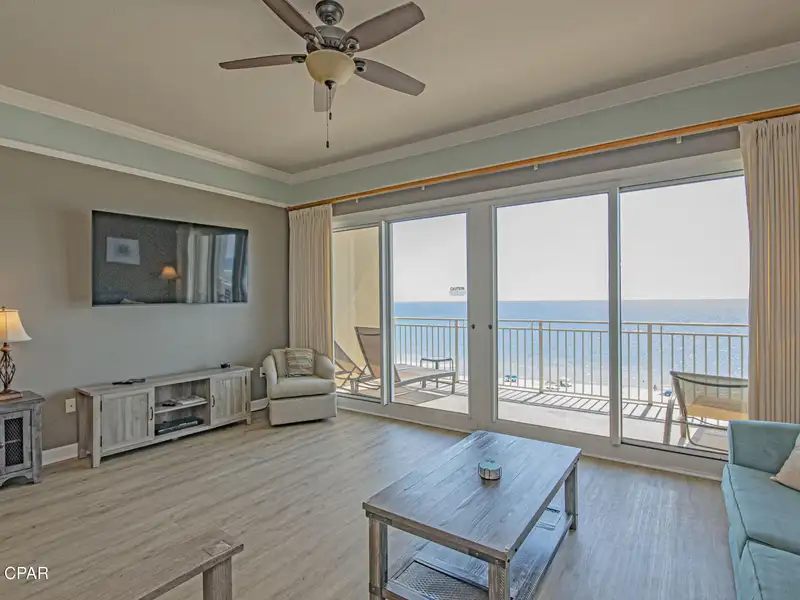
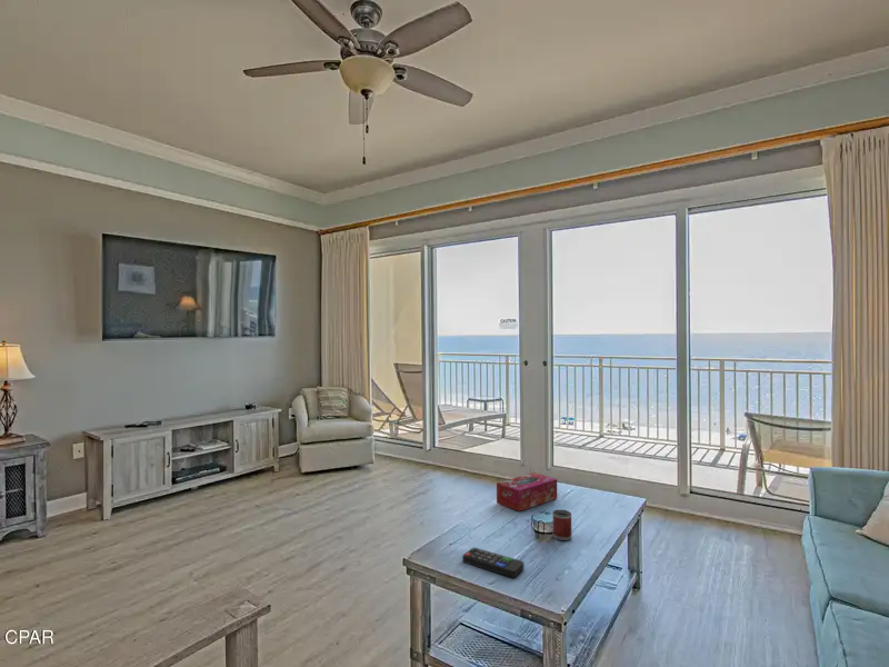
+ mug [551,509,572,541]
+ remote control [461,547,525,579]
+ tissue box [496,471,558,512]
